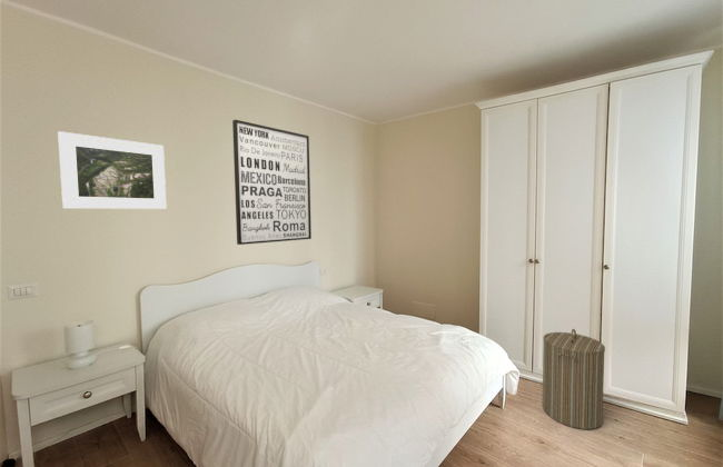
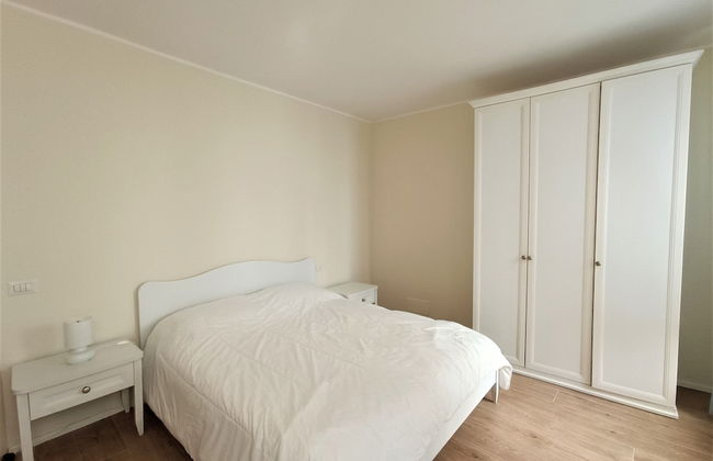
- wall art [231,119,313,246]
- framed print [57,130,168,210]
- laundry hamper [542,328,606,430]
